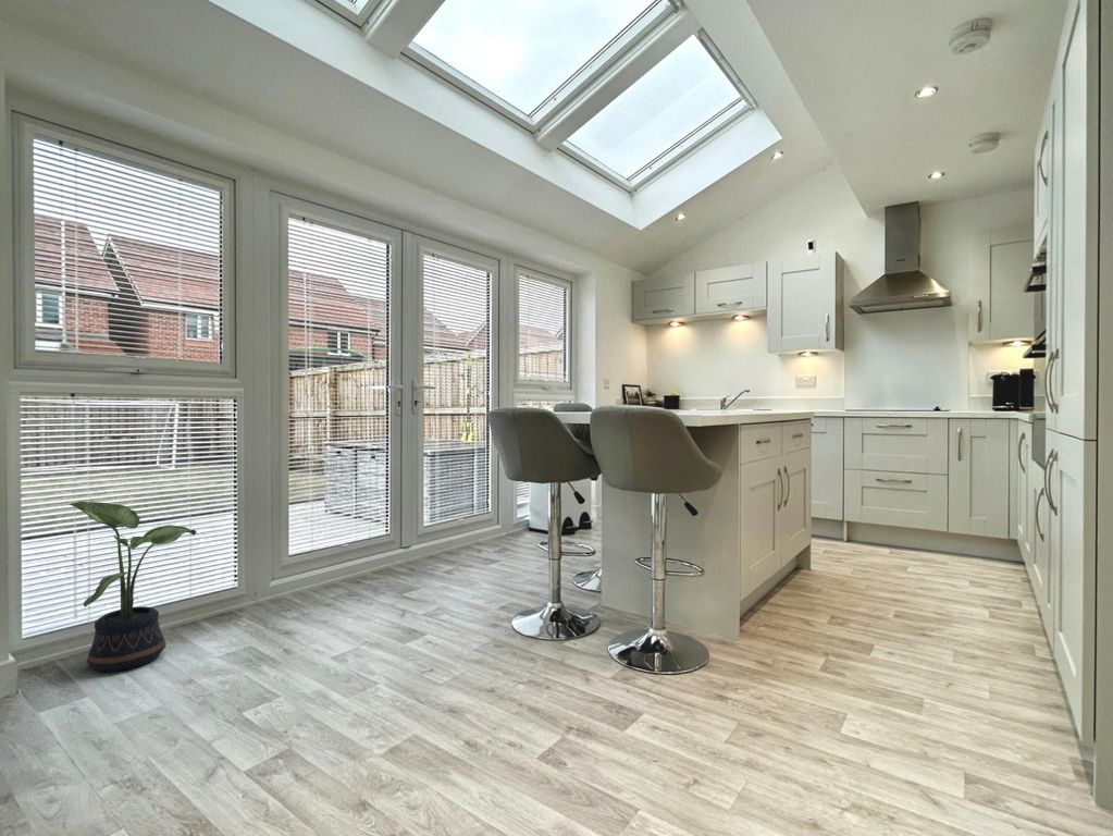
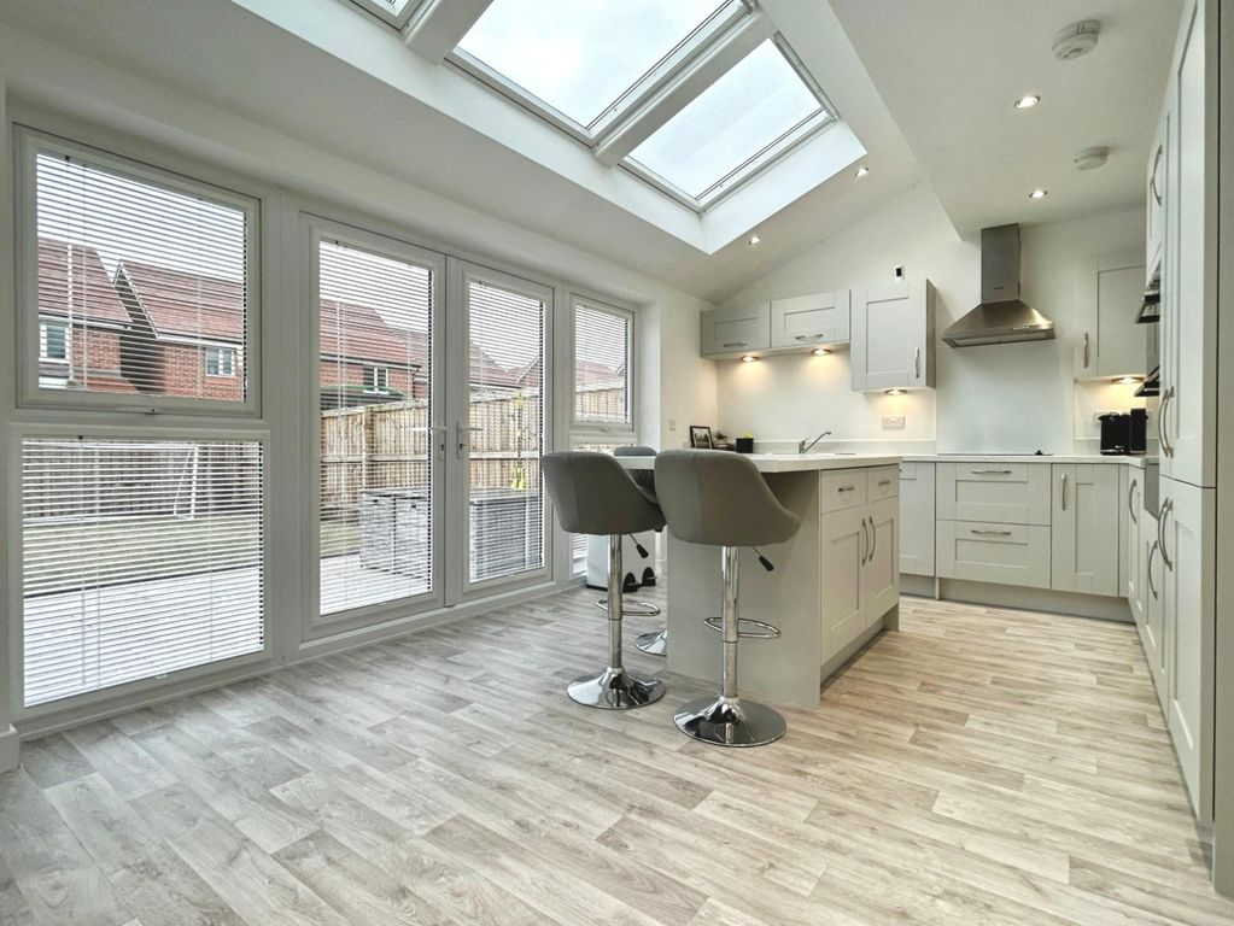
- potted plant [69,501,197,673]
